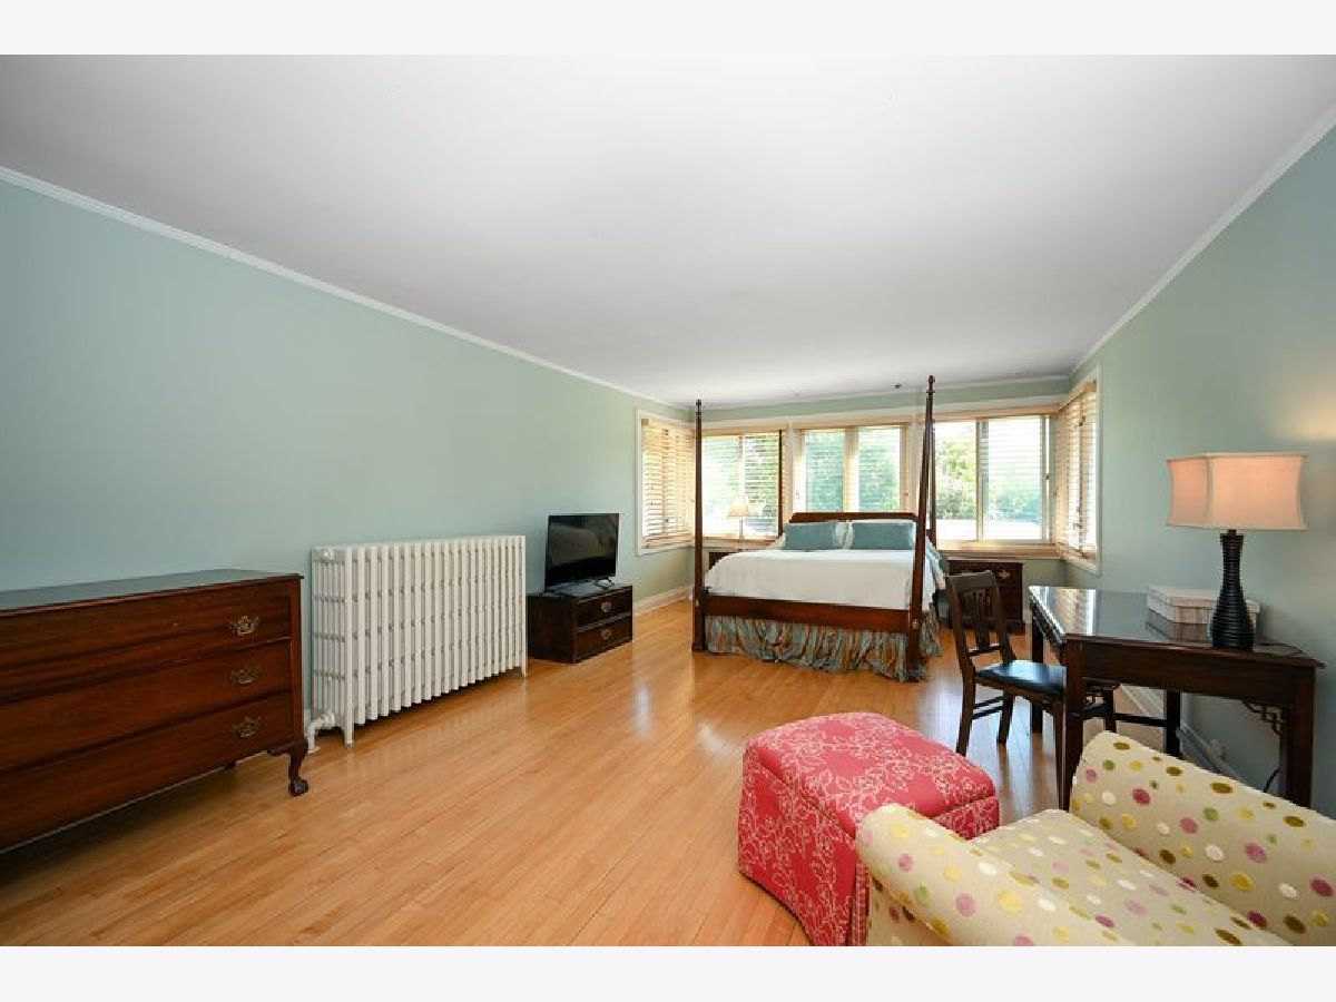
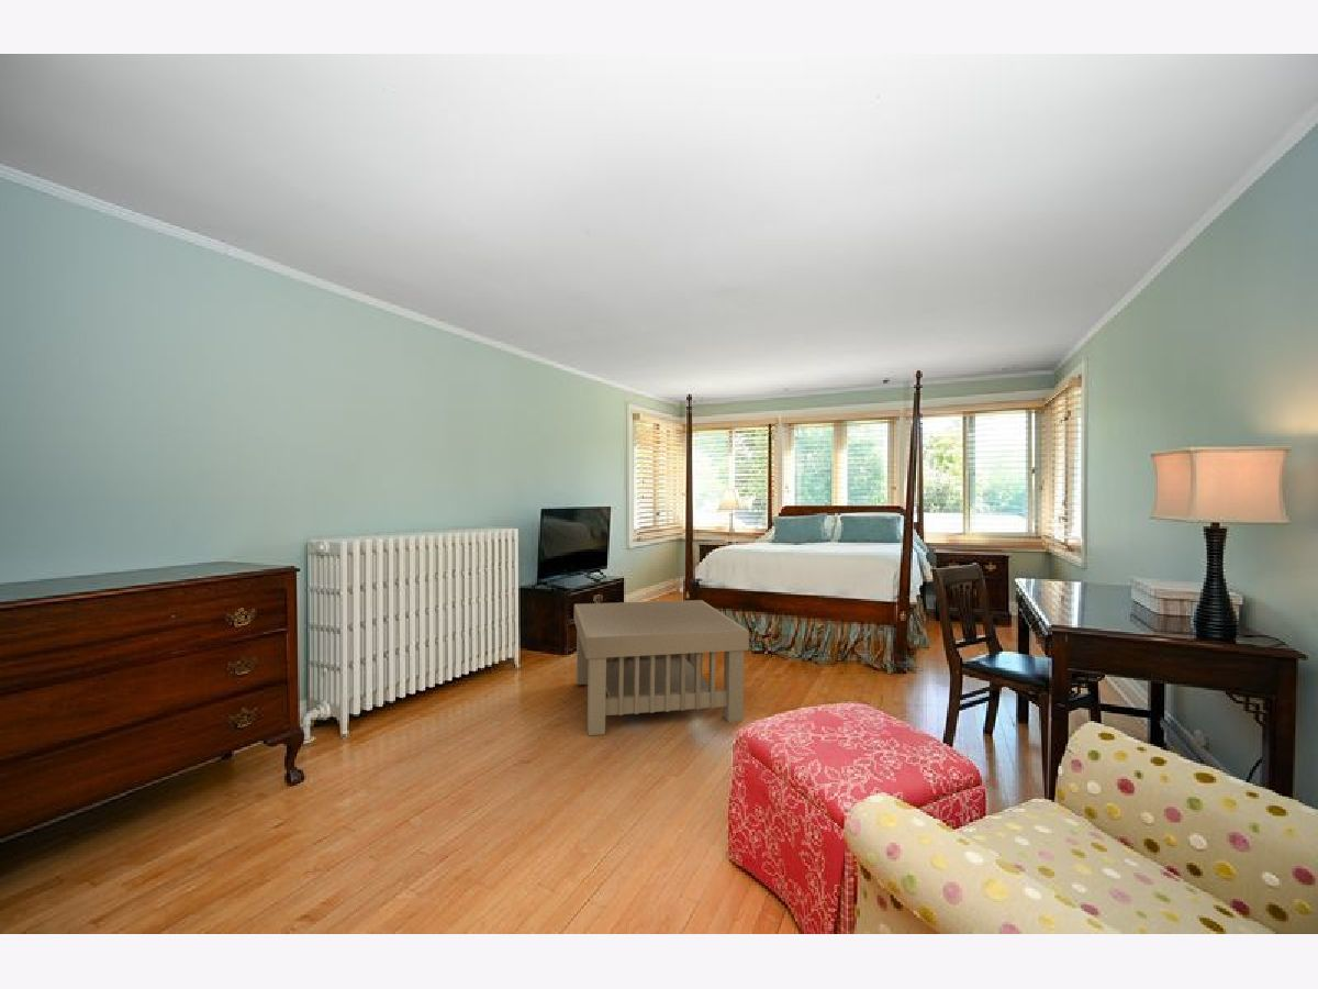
+ coffee table [573,599,750,736]
